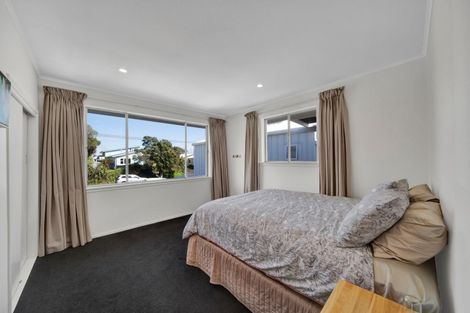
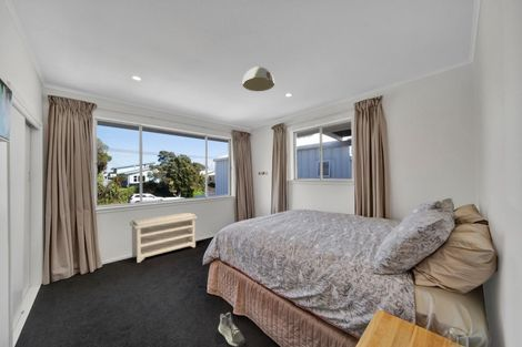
+ bench [129,212,199,264]
+ ceiling light [241,65,275,92]
+ sneaker [218,312,245,347]
